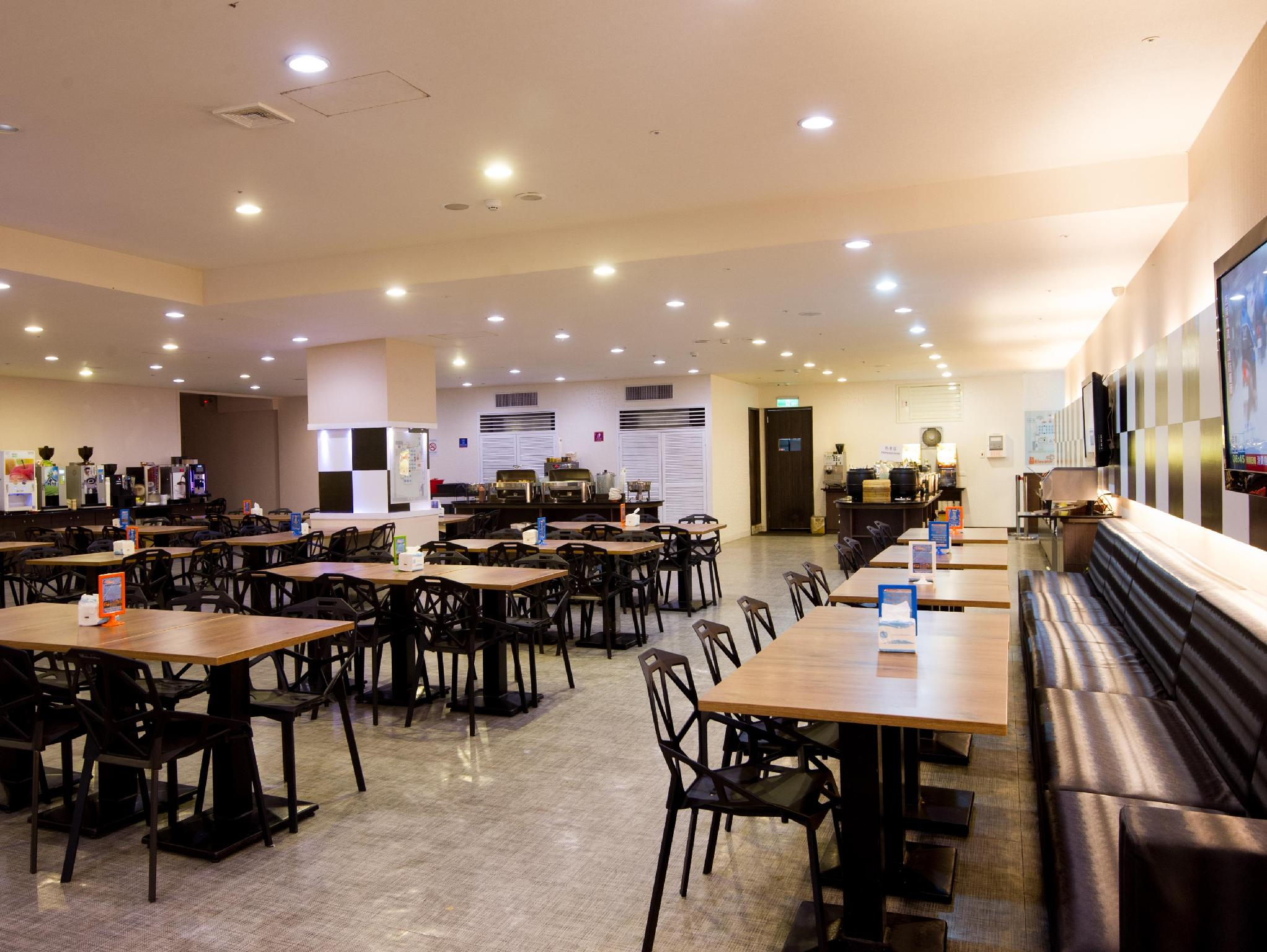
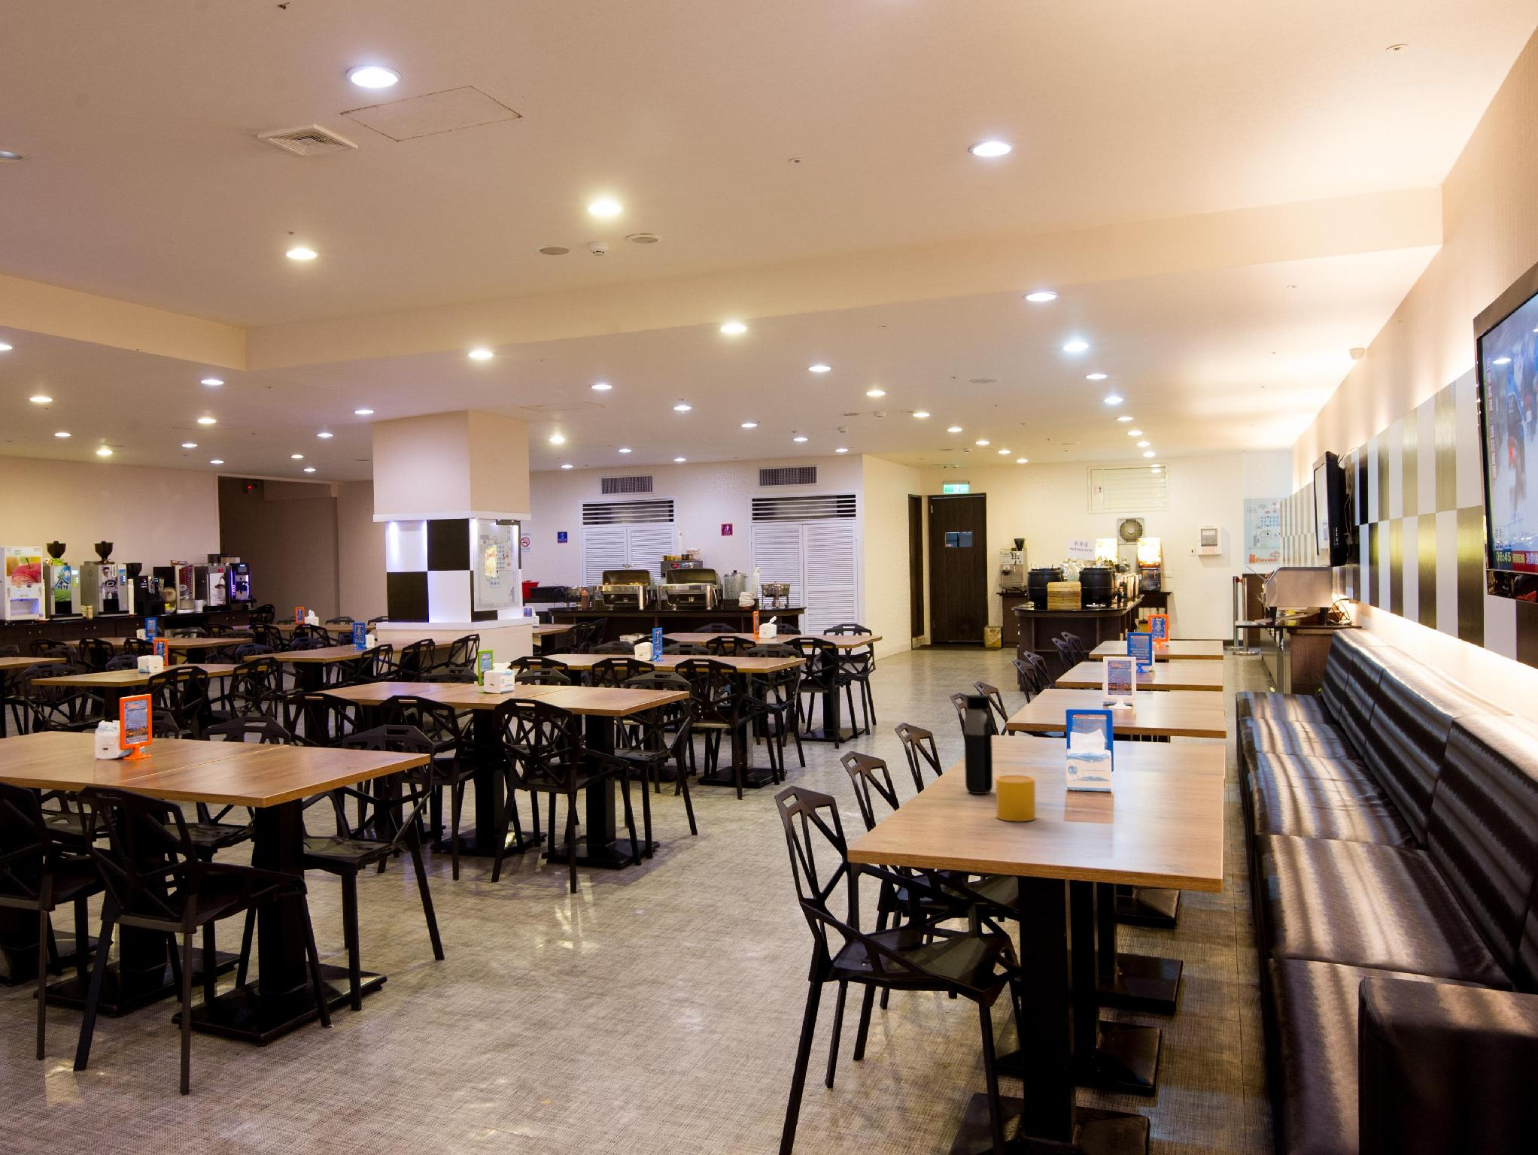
+ water bottle [963,694,993,795]
+ cup [994,774,1037,821]
